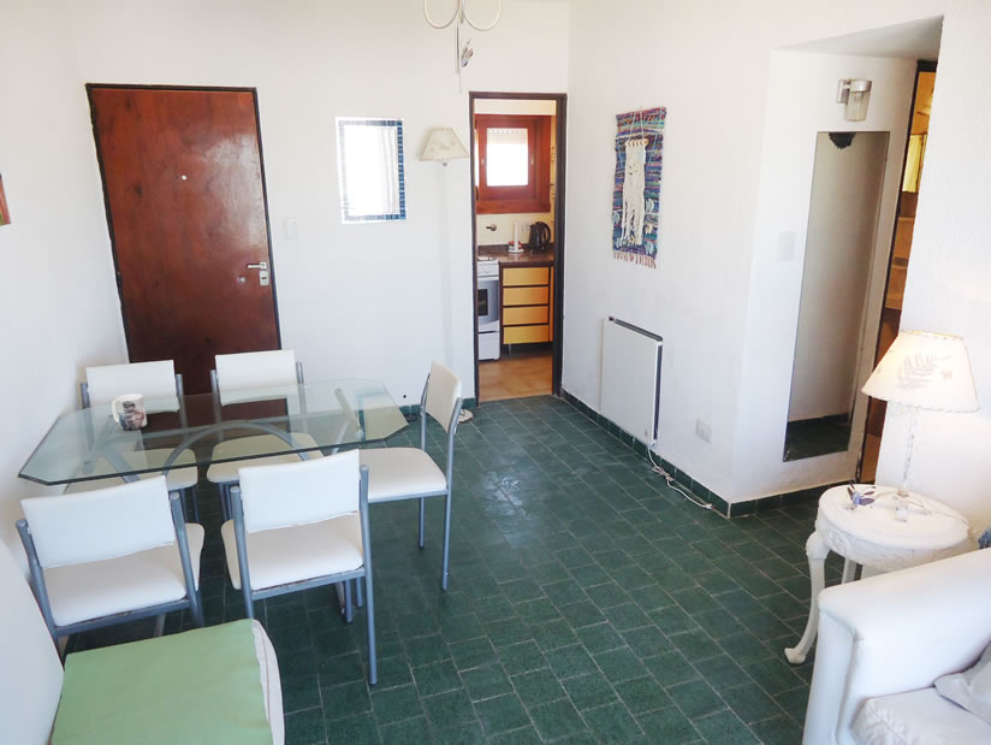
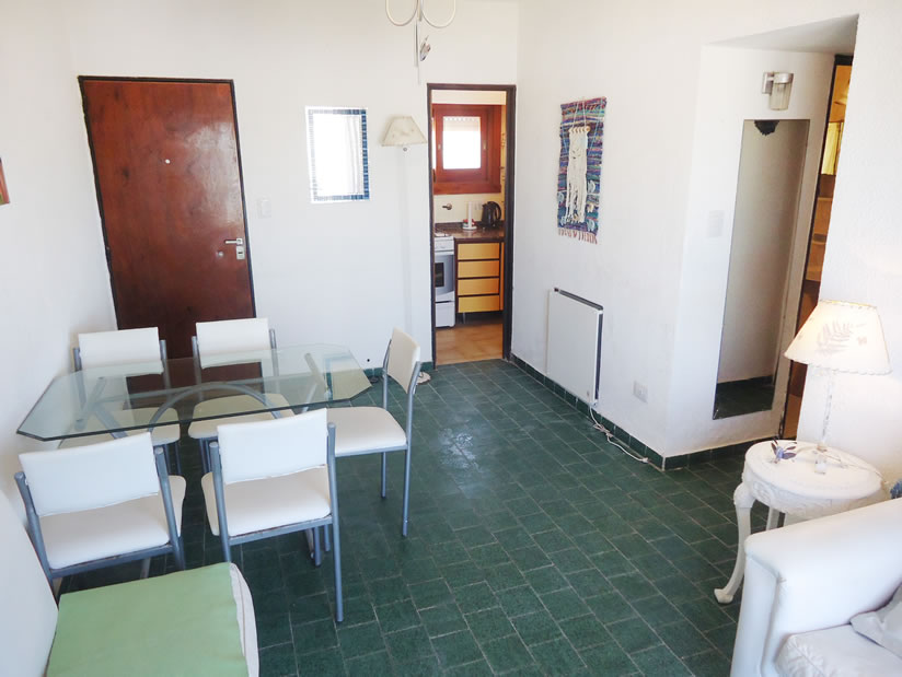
- mug [111,392,148,431]
